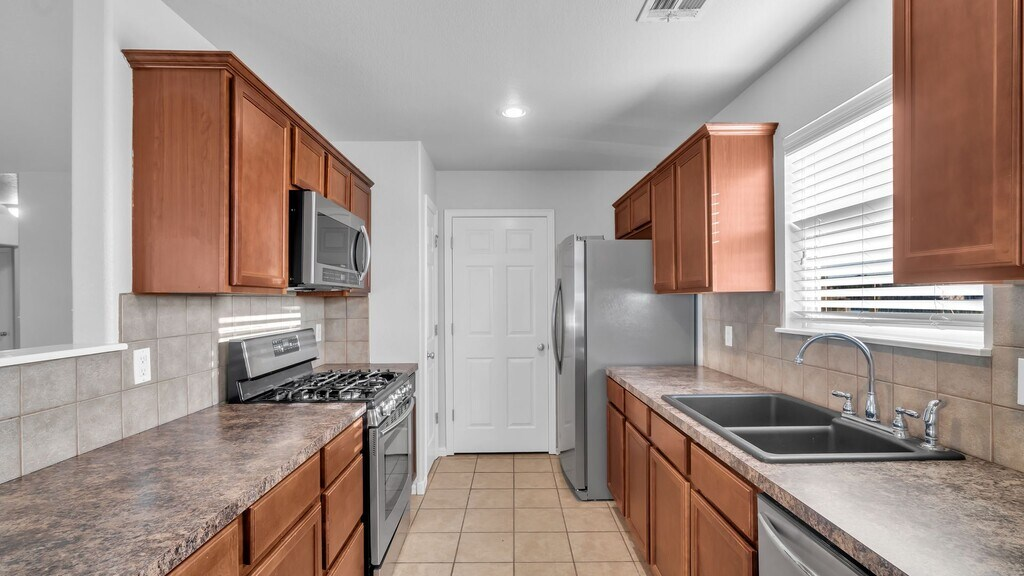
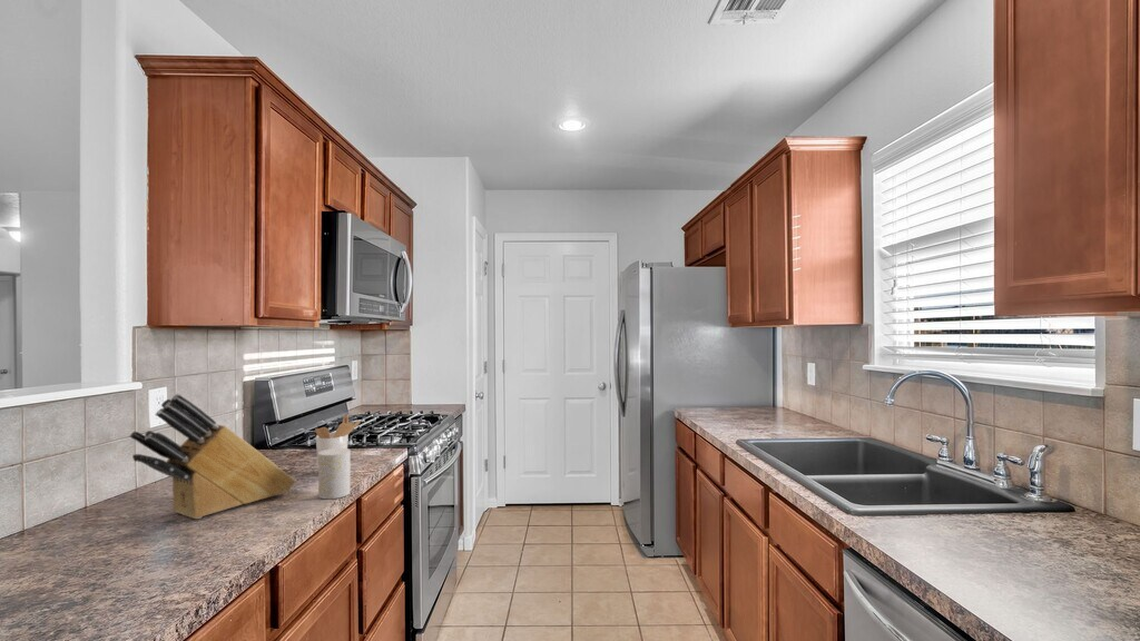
+ utensil holder [314,414,362,467]
+ knife block [129,393,296,520]
+ cup [317,447,352,500]
